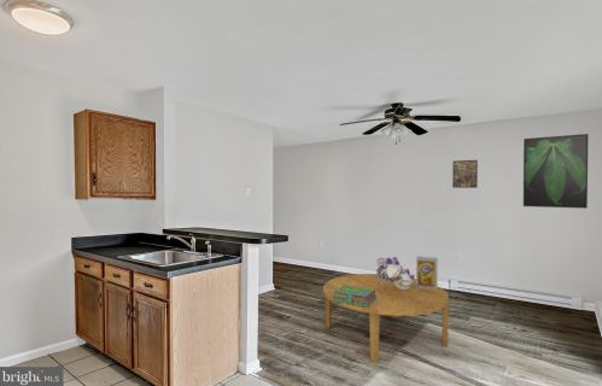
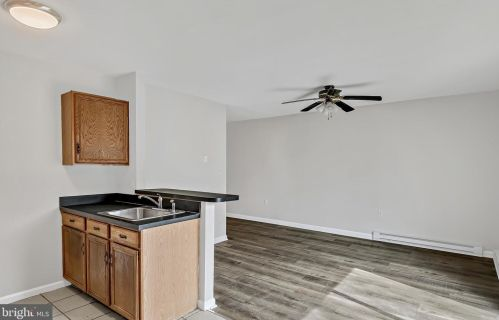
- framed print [522,133,590,210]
- dining table [322,273,450,364]
- stack of books [333,285,376,308]
- book [415,256,439,290]
- bouquet [375,256,415,290]
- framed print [451,159,479,189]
